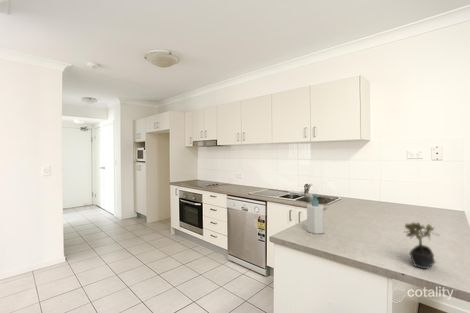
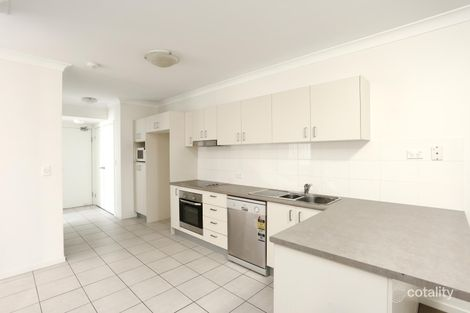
- succulent plant [403,221,441,270]
- soap bottle [306,193,325,235]
